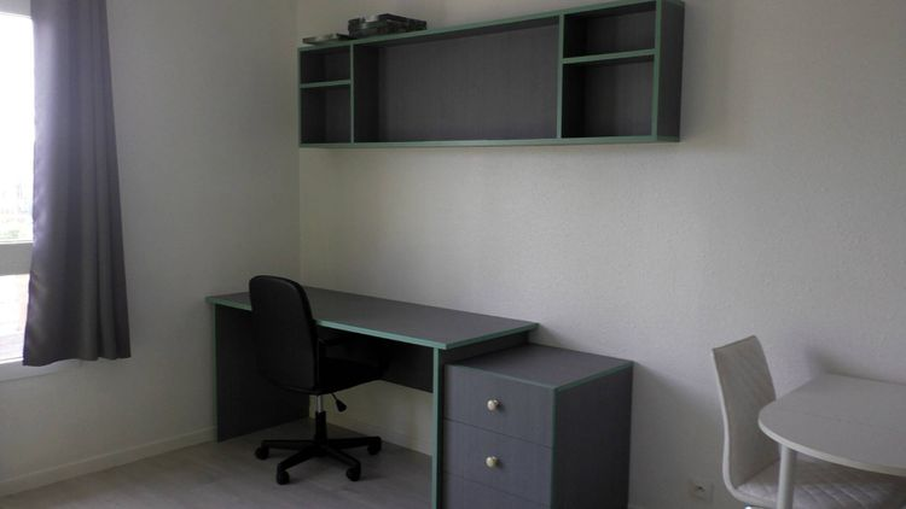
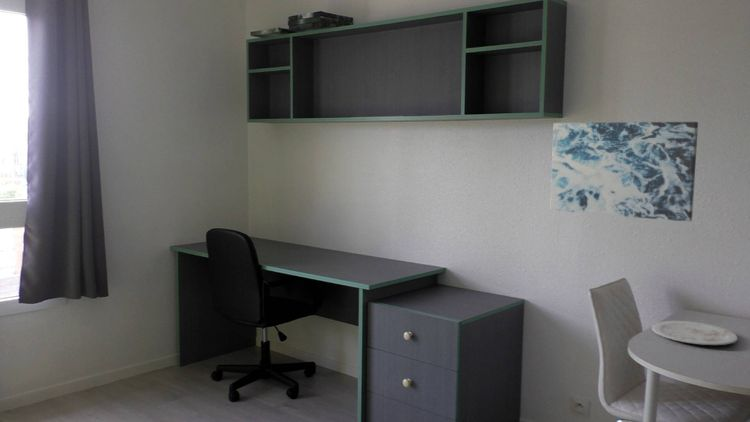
+ wall art [550,121,699,223]
+ plate [651,320,739,346]
